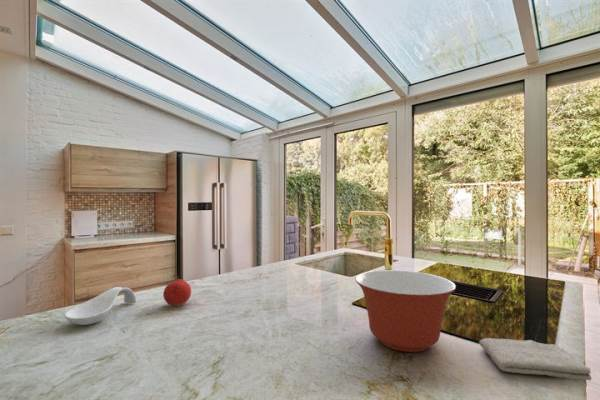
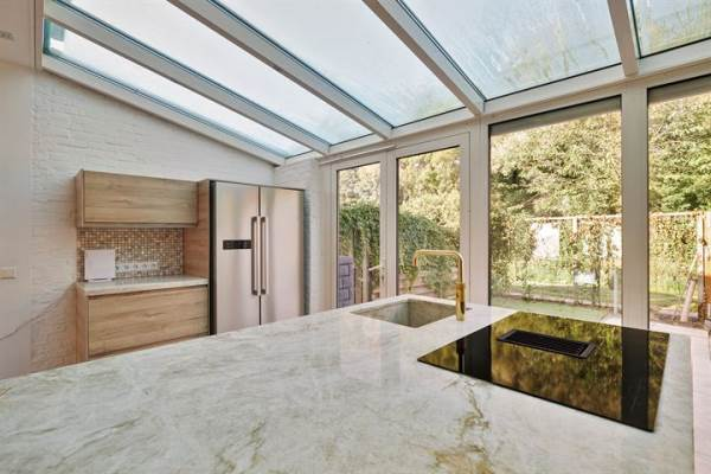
- spoon rest [64,286,137,326]
- washcloth [478,337,593,381]
- mixing bowl [355,269,457,353]
- fruit [162,275,192,307]
